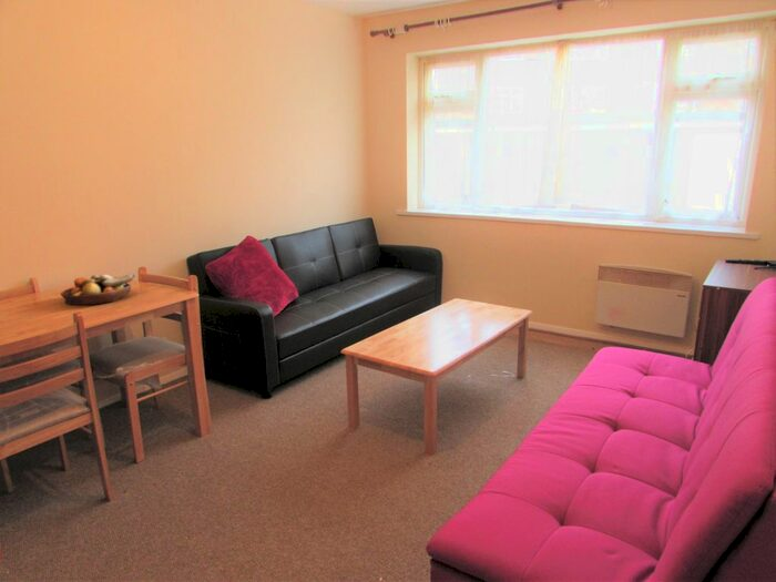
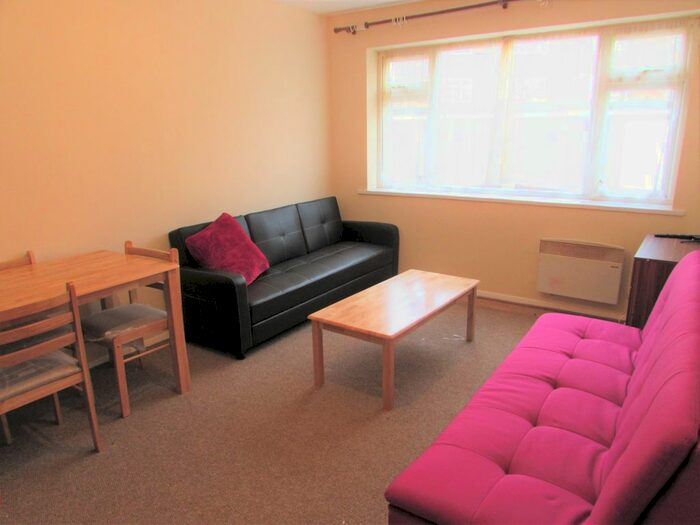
- fruit bowl [60,273,136,306]
